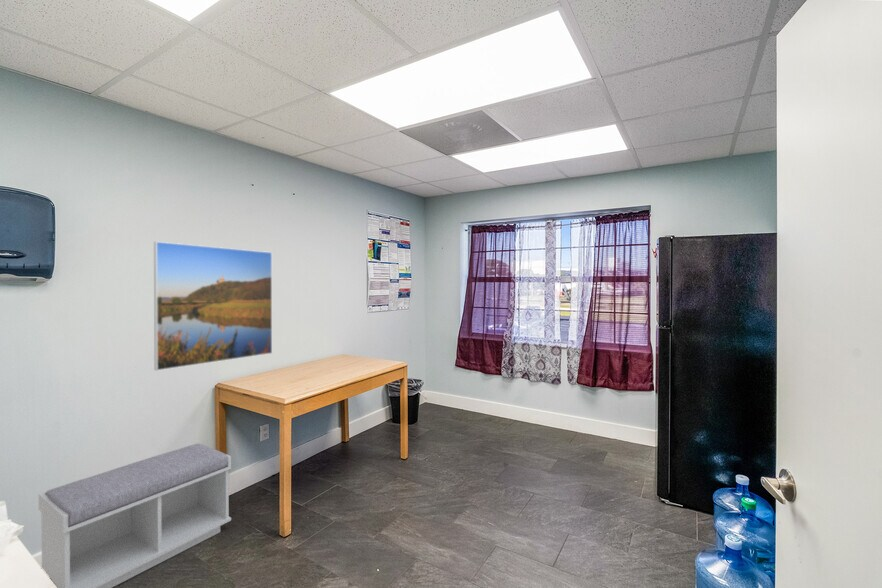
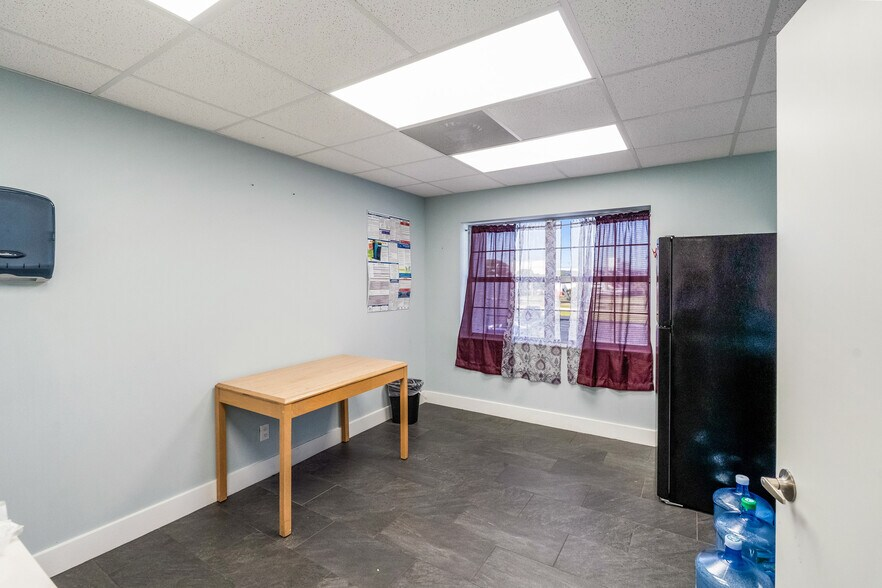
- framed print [153,241,273,372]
- bench [38,443,232,588]
